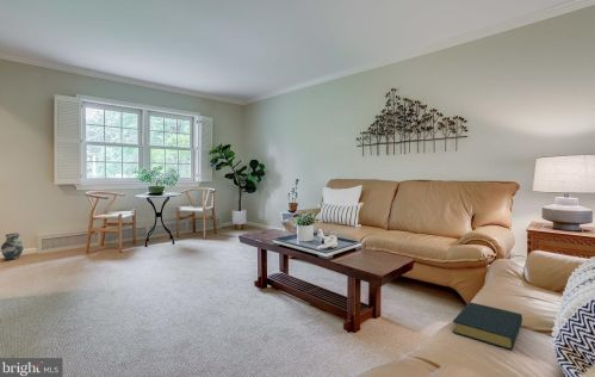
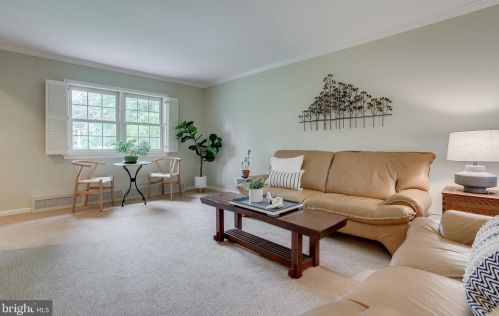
- hardback book [452,301,523,351]
- ceramic jug [0,231,25,261]
